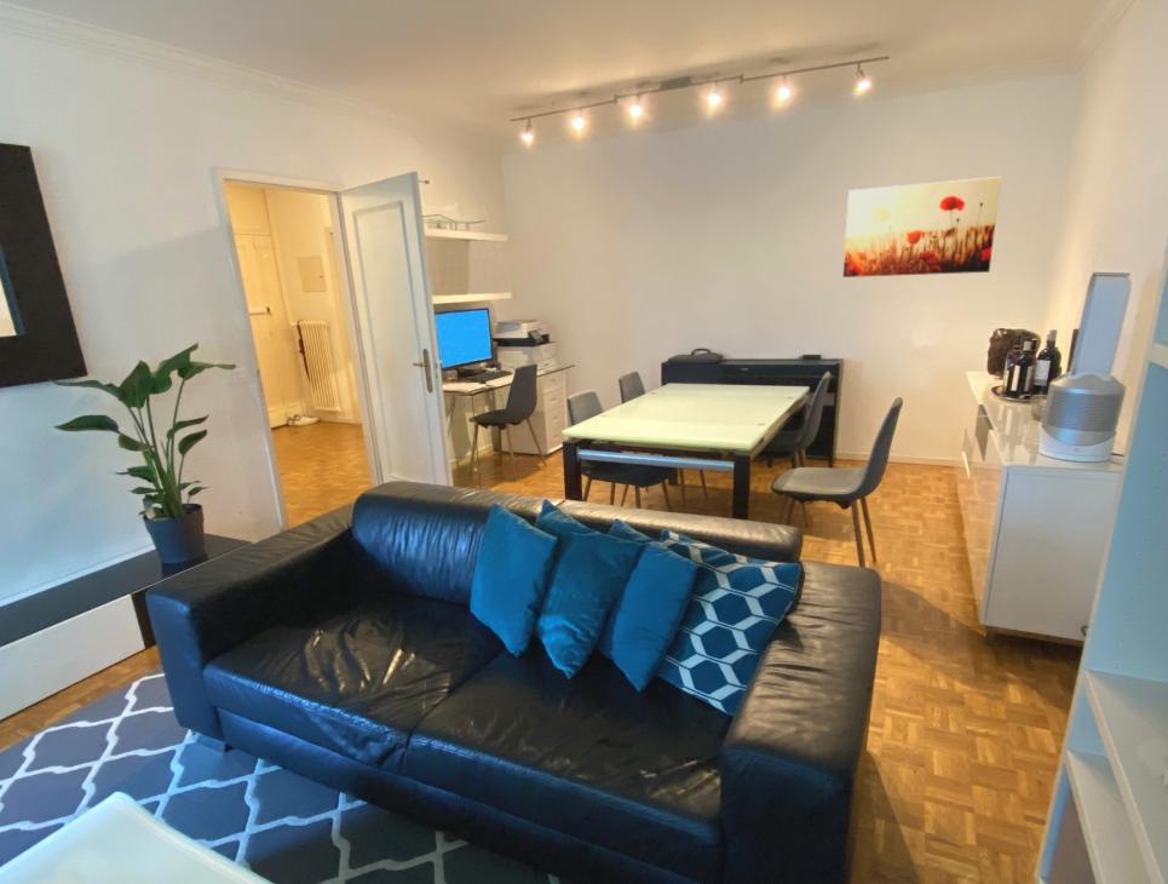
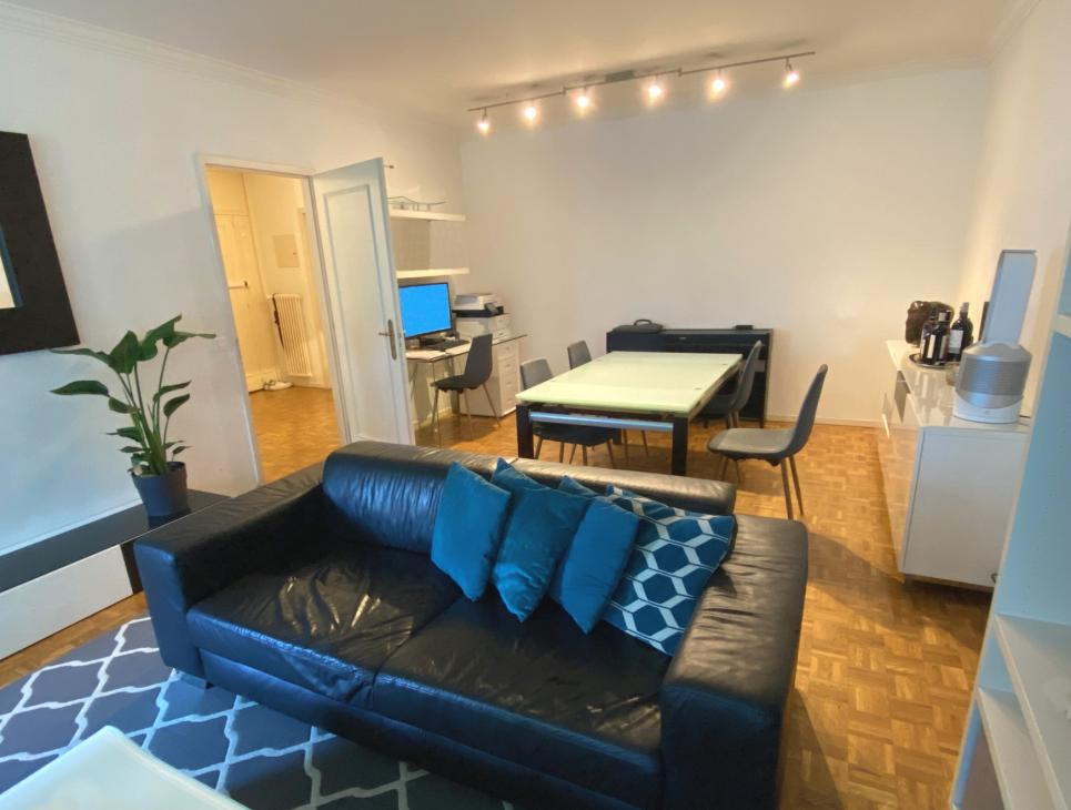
- wall art [842,176,1002,279]
